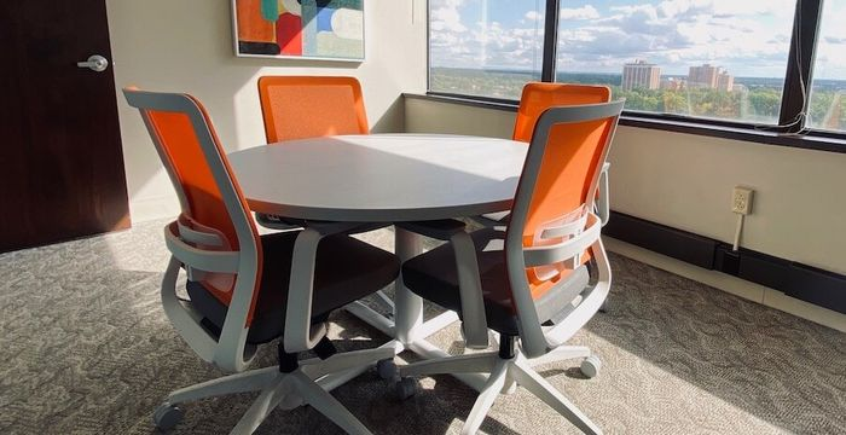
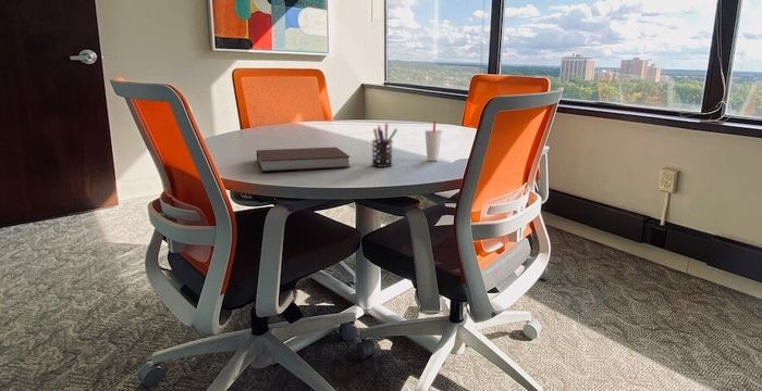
+ cup [423,119,443,162]
+ notebook [256,147,352,173]
+ pen holder [371,123,398,168]
